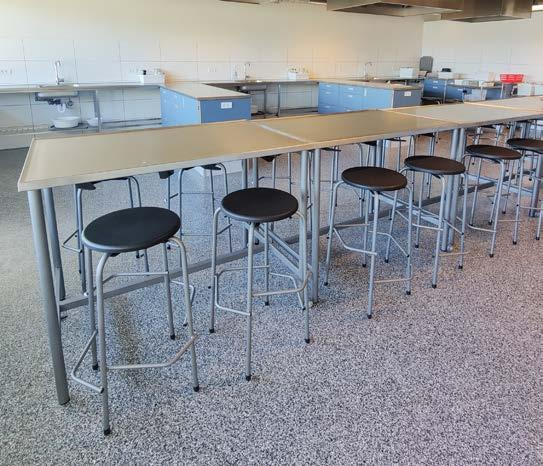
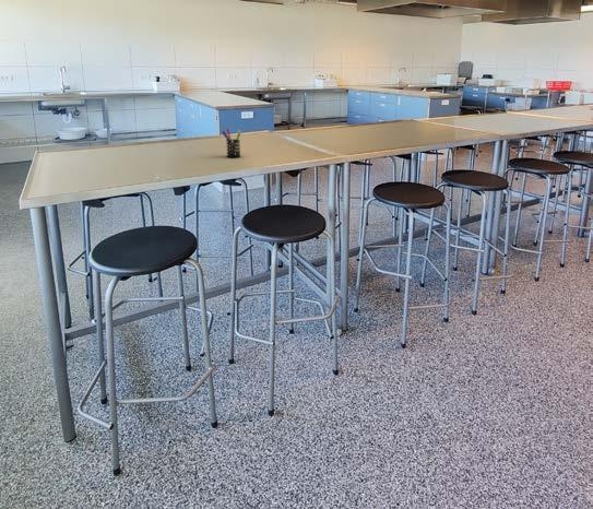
+ pen holder [221,127,241,158]
